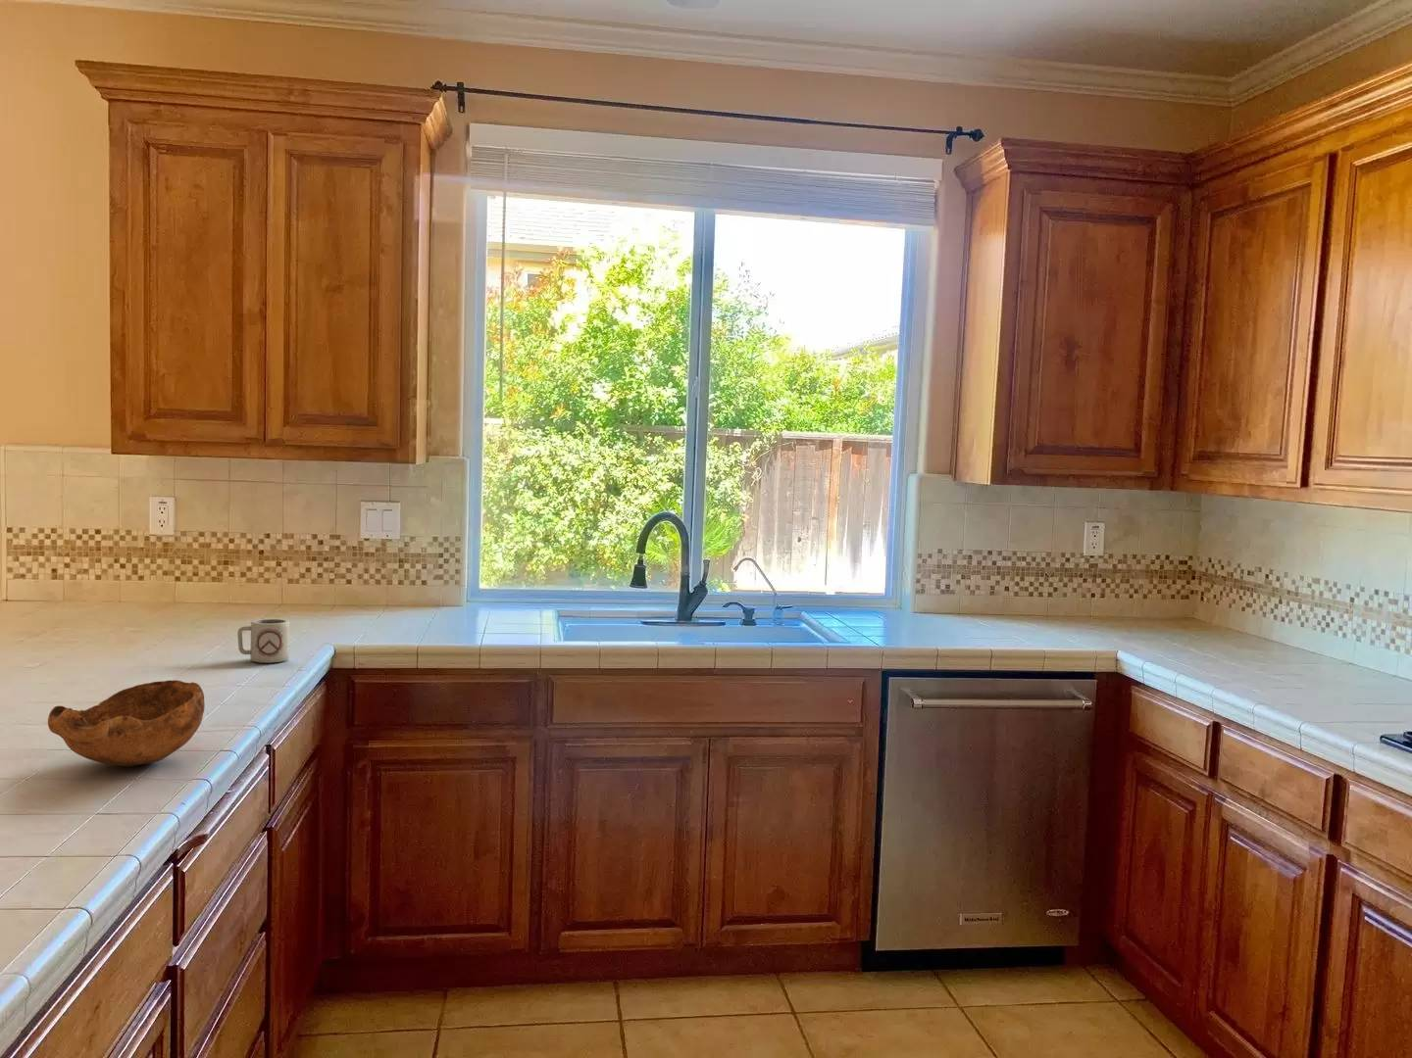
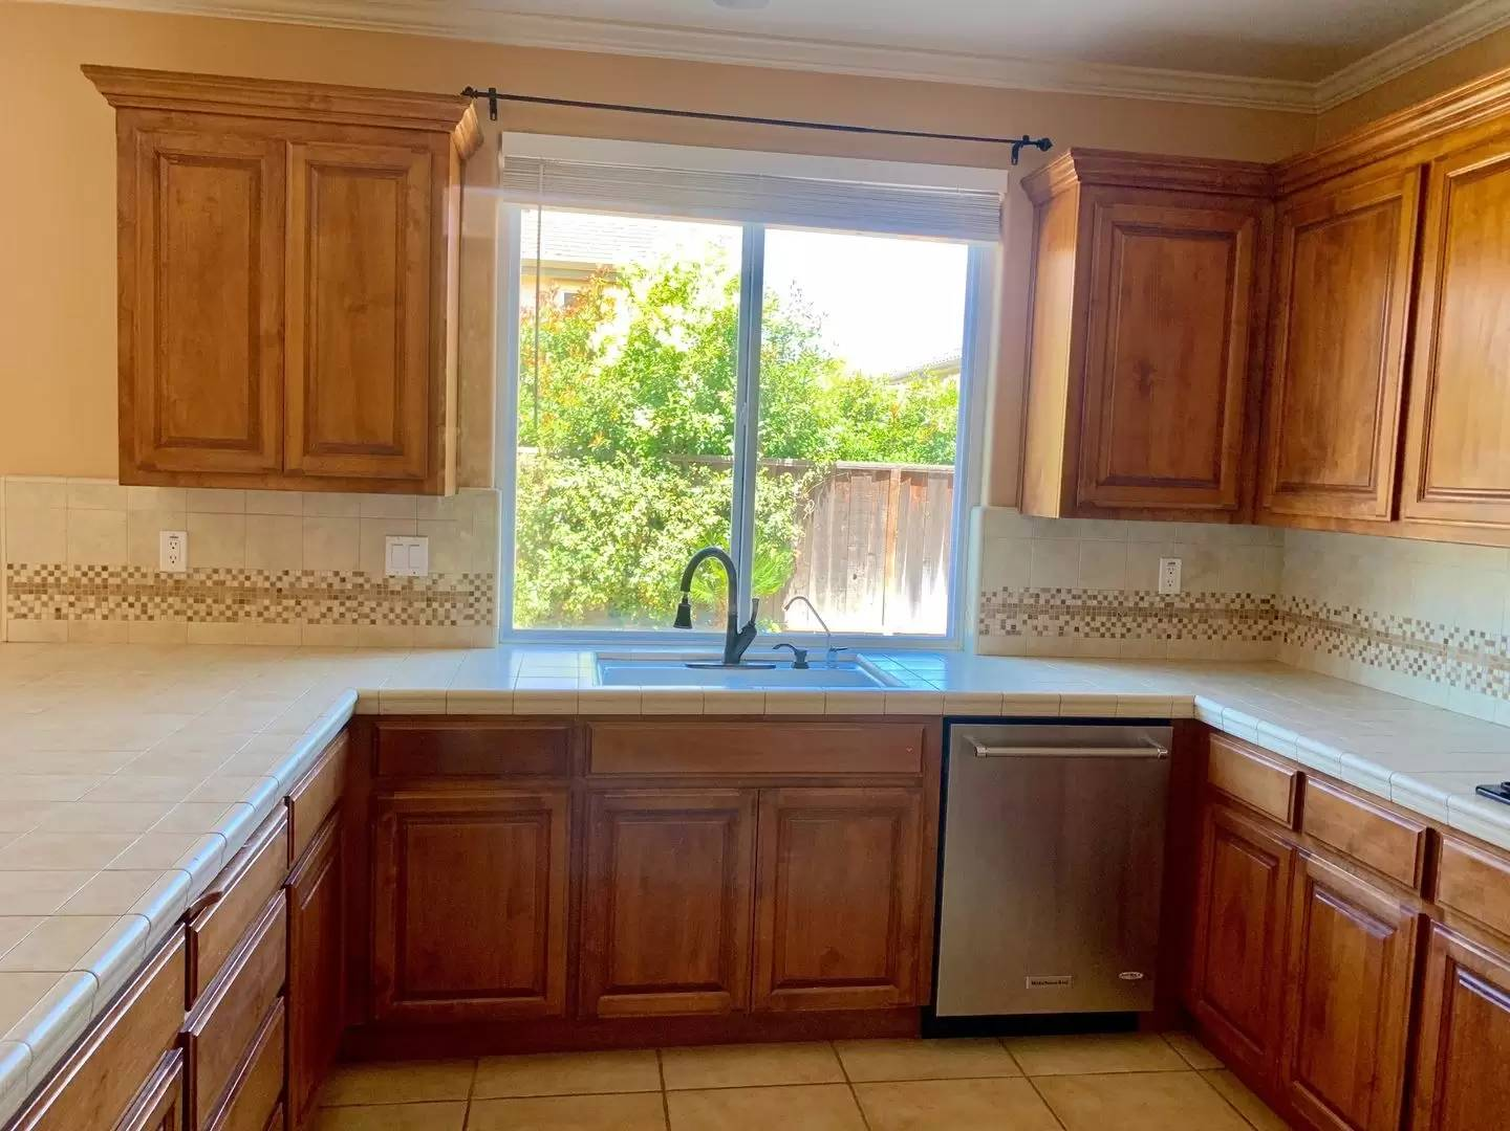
- cup [237,618,290,665]
- bowl [47,679,206,767]
